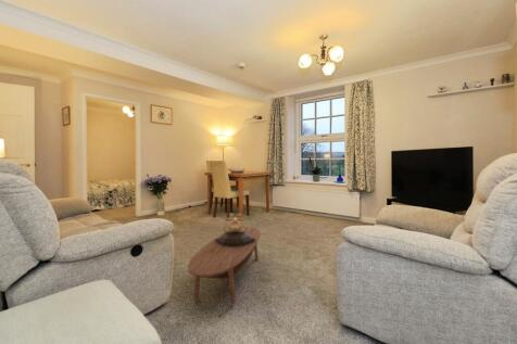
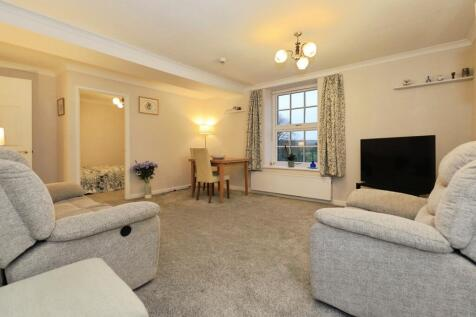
- decorative bowl [214,213,256,247]
- coffee table [187,226,262,305]
